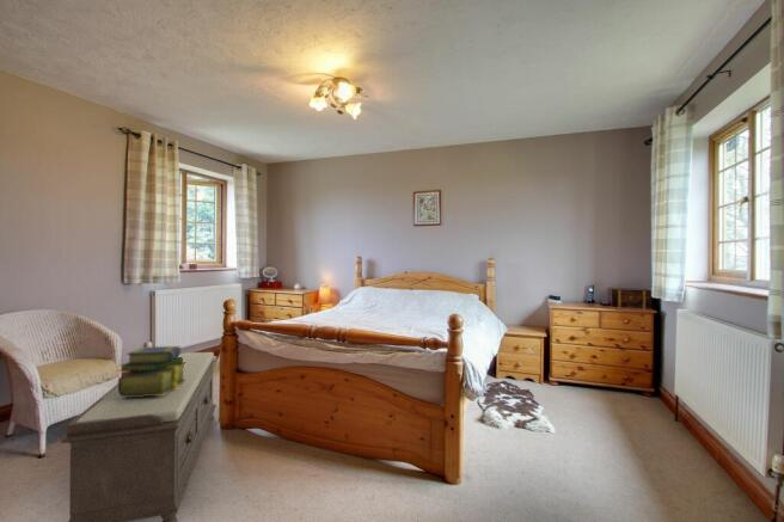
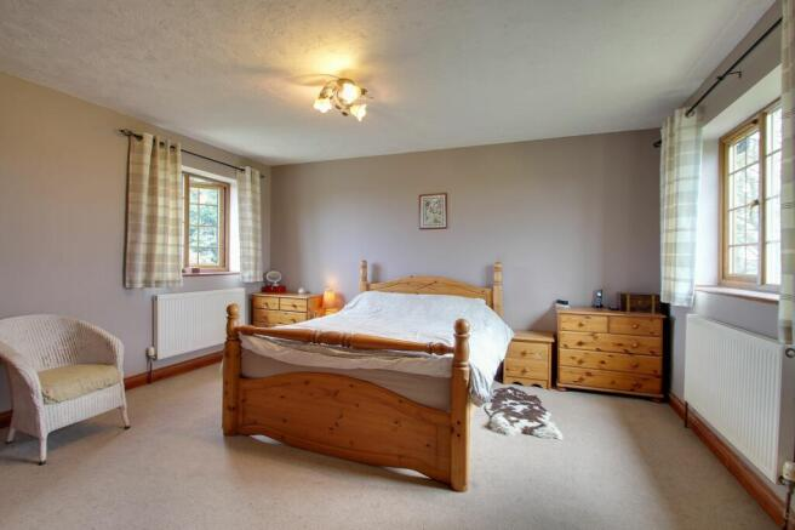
- bench [60,351,218,522]
- stack of books [116,345,186,397]
